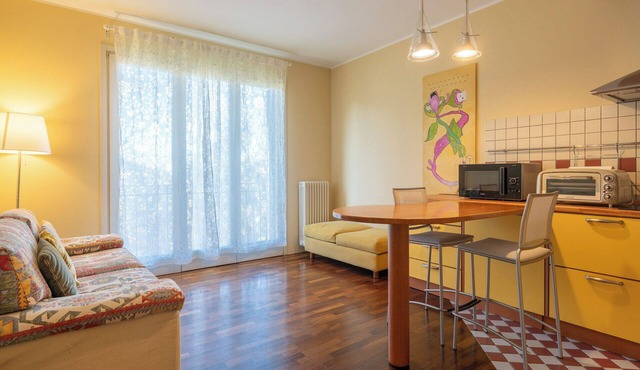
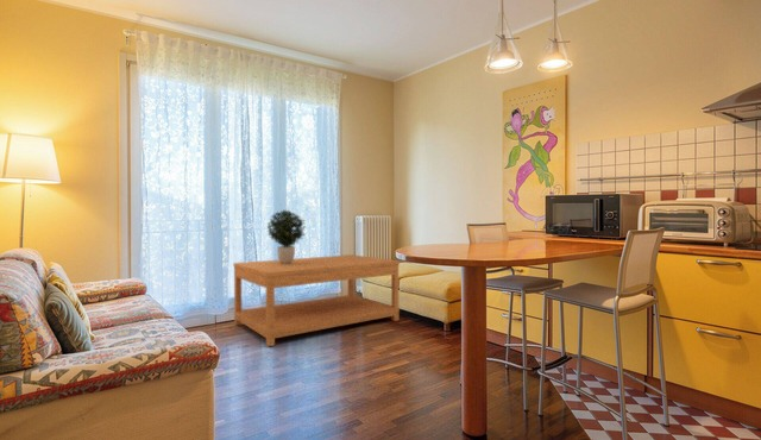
+ coffee table [233,253,401,347]
+ potted plant [265,209,306,264]
